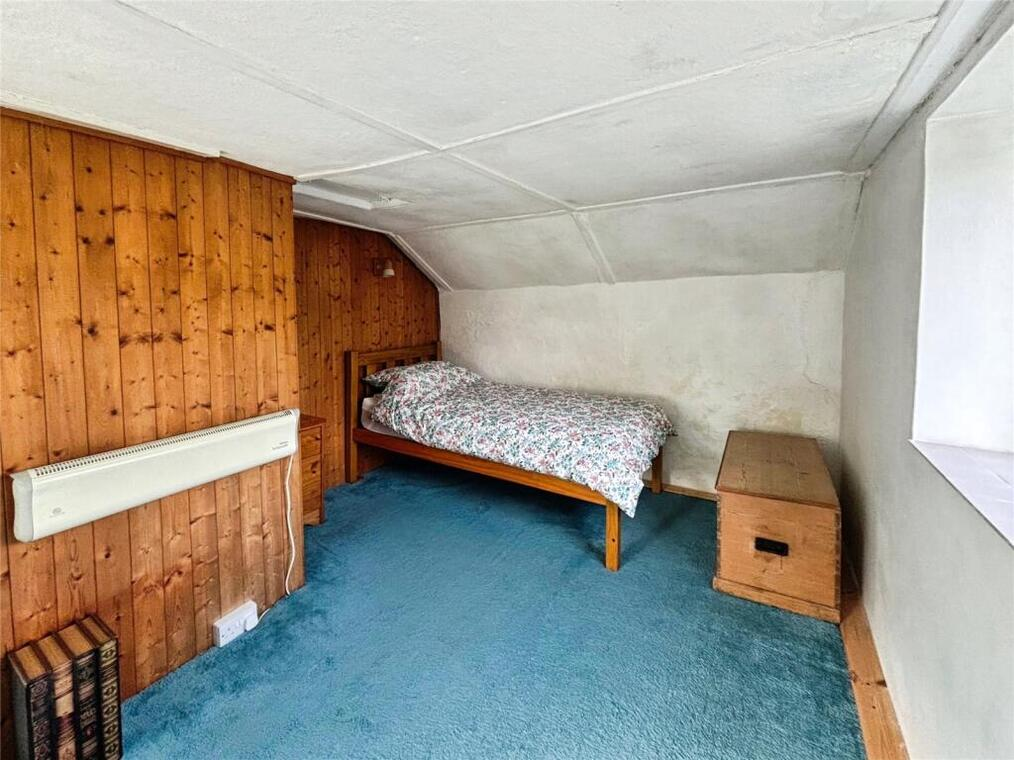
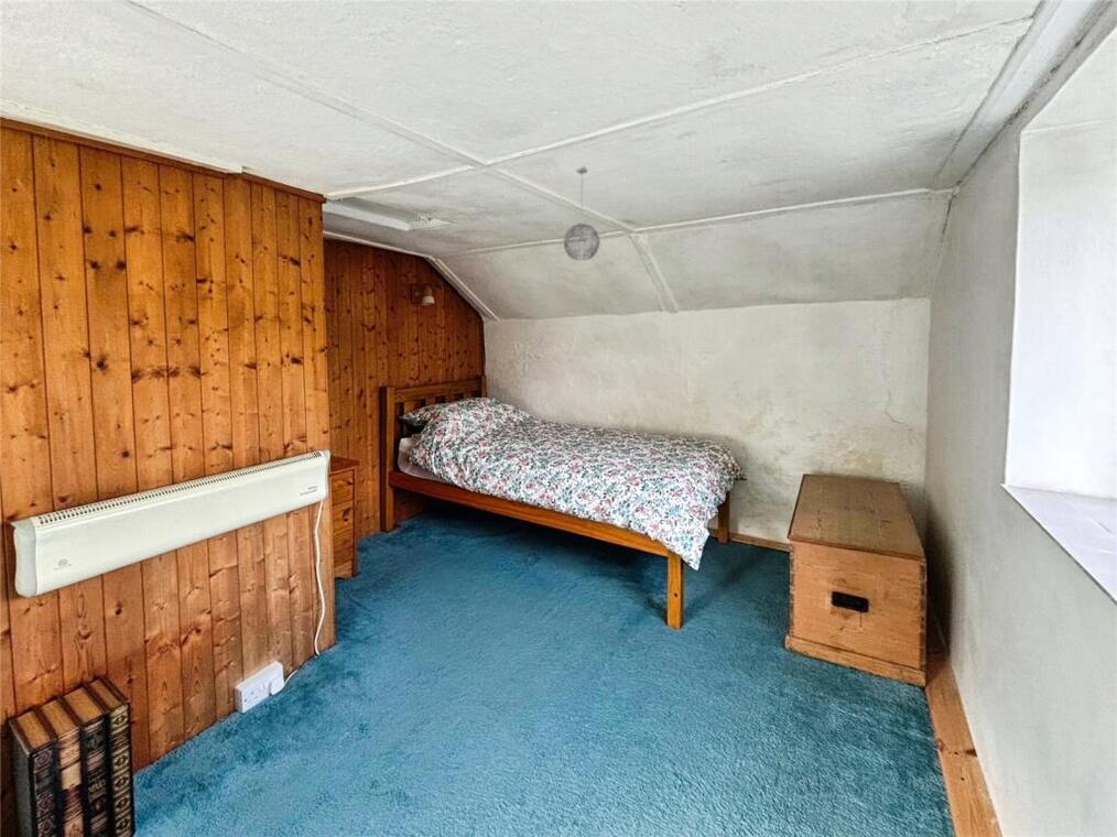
+ pendant light [563,165,601,262]
